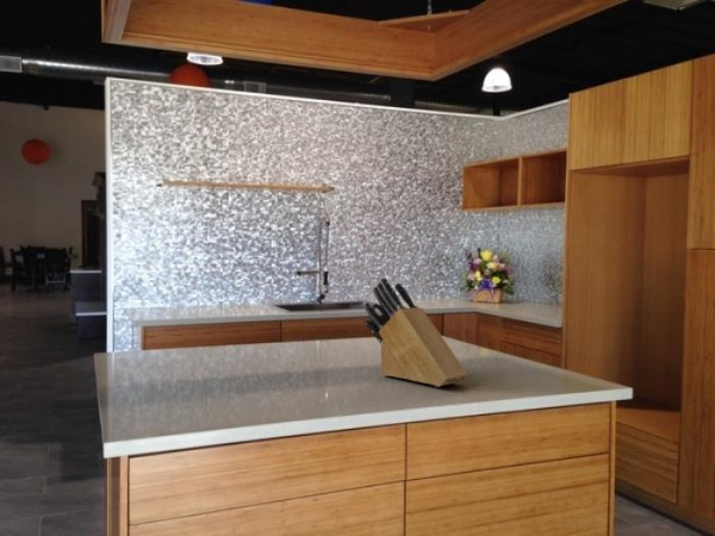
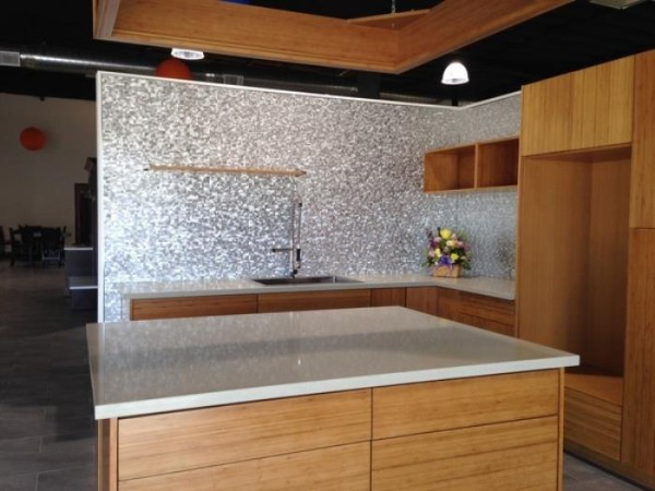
- knife block [362,276,470,388]
